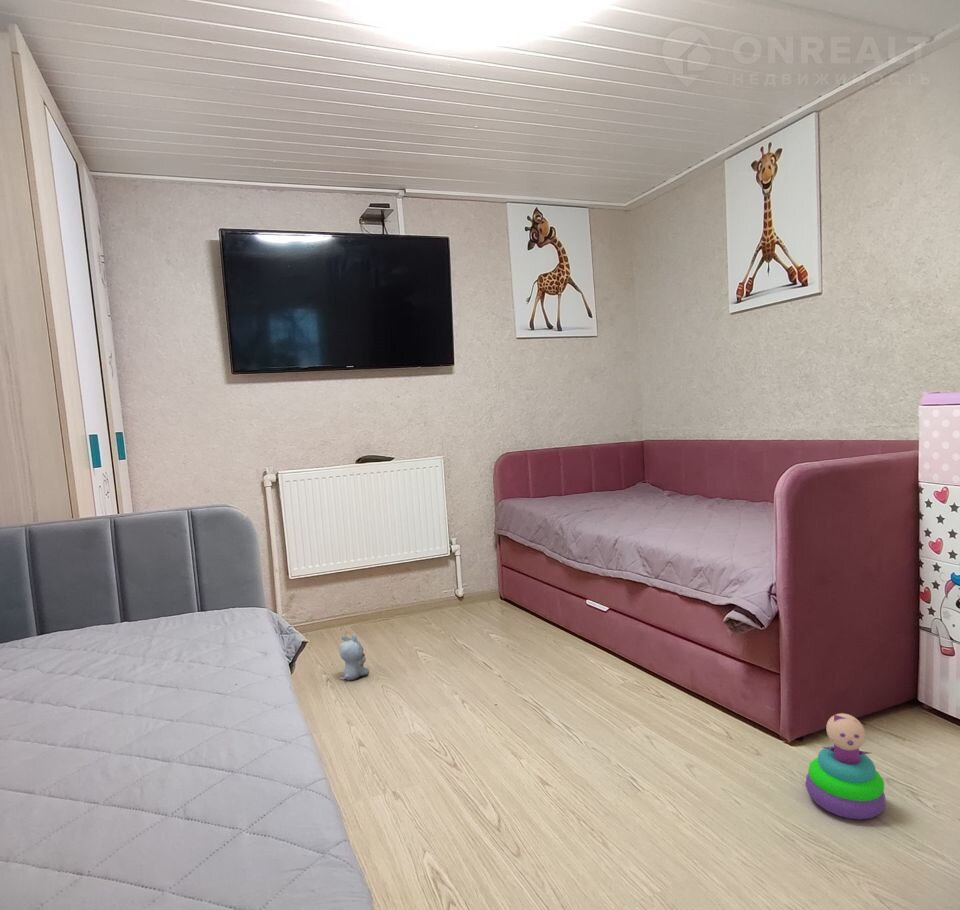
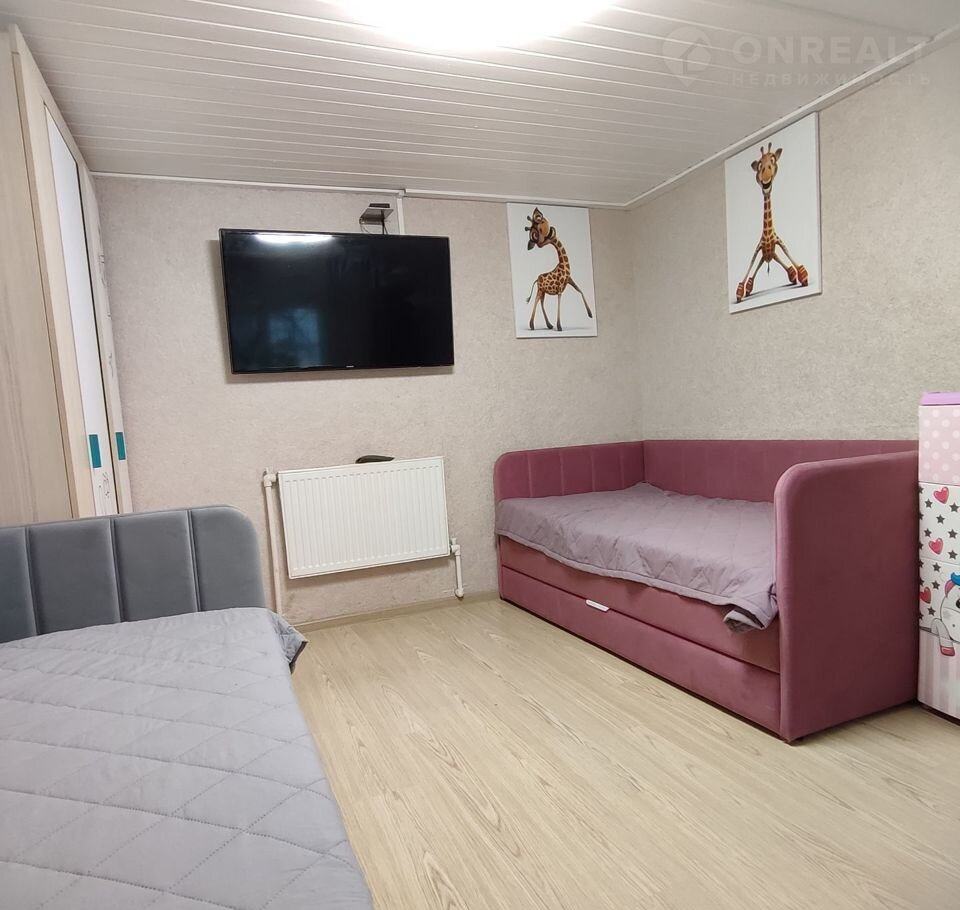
- plush toy [338,633,370,681]
- stacking toy [804,712,886,821]
